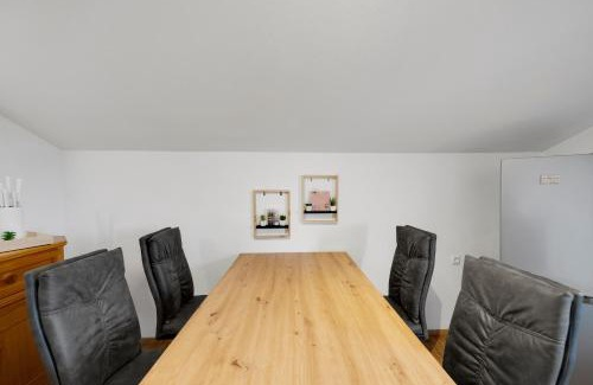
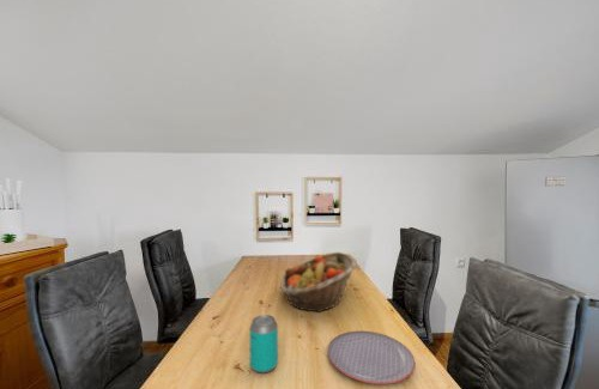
+ plate [326,330,416,385]
+ beverage can [249,314,279,375]
+ fruit basket [280,251,358,314]
